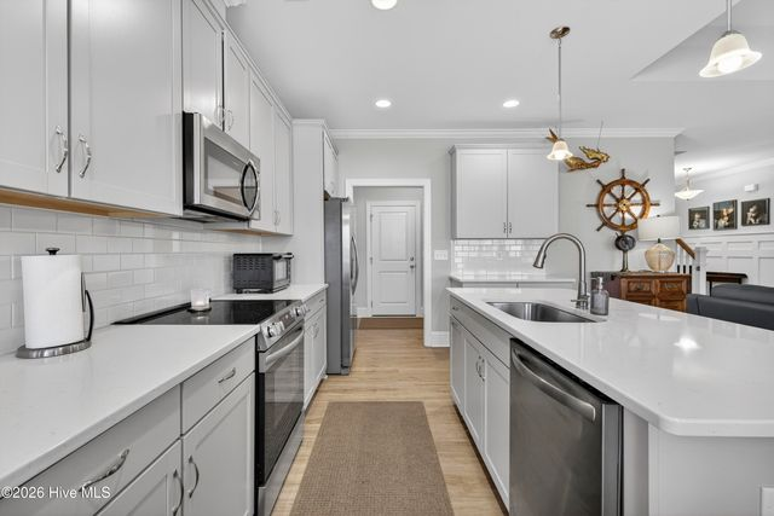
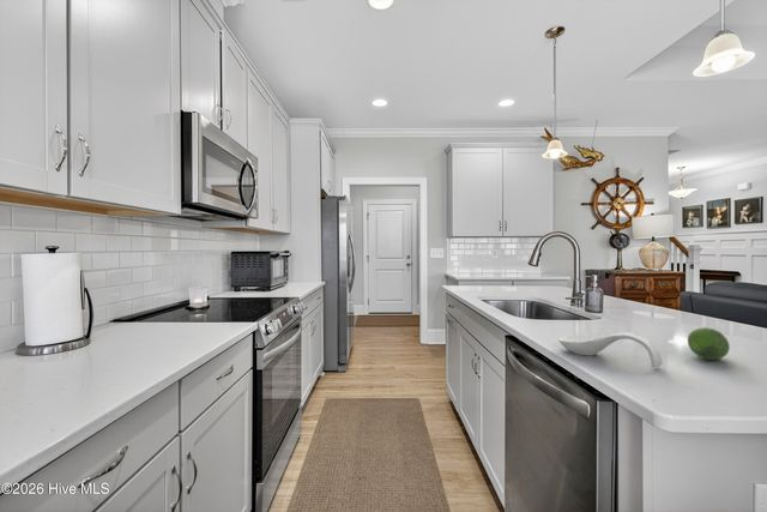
+ spoon rest [557,331,663,369]
+ fruit [687,326,731,361]
